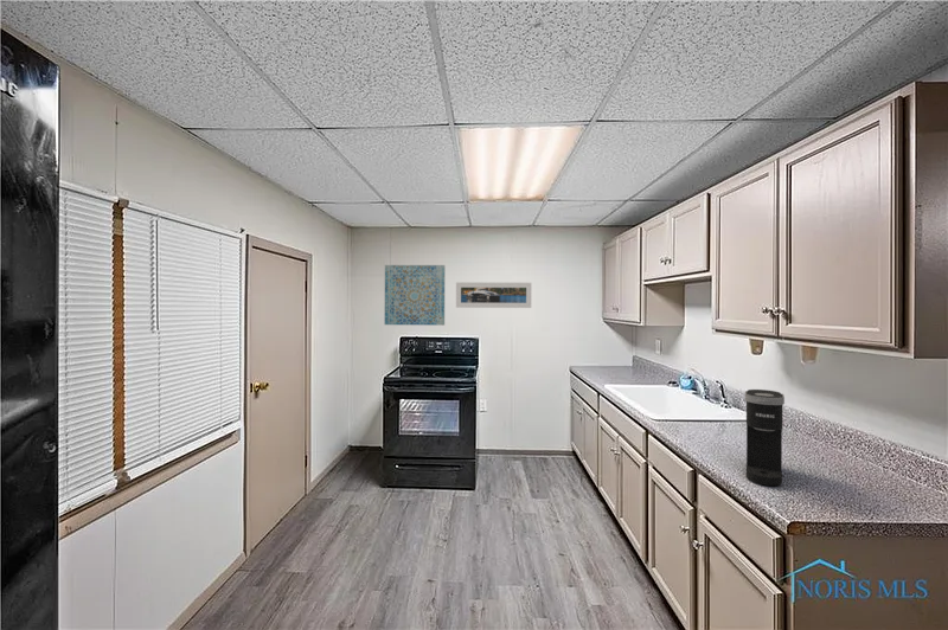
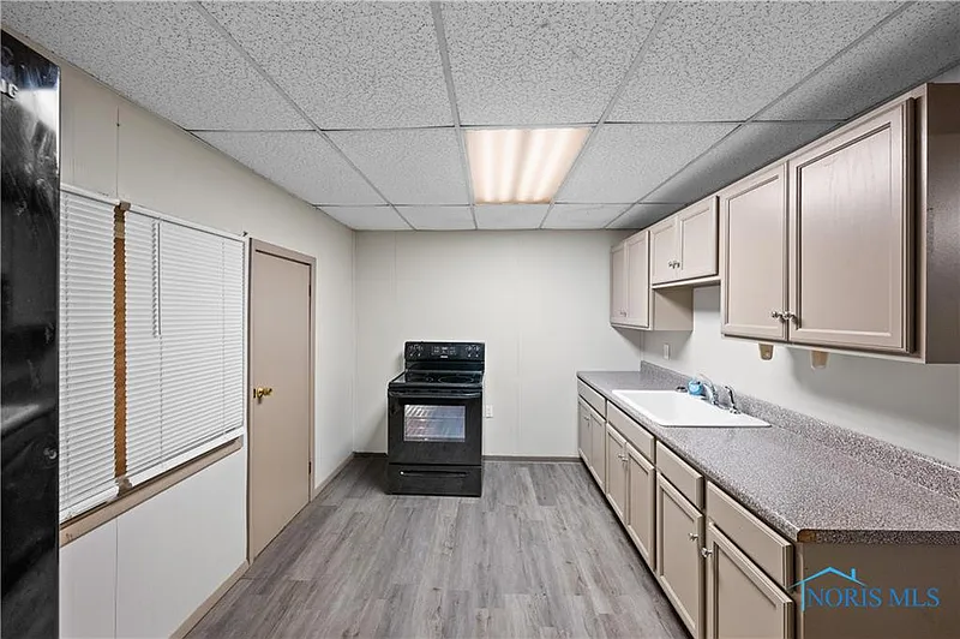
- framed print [455,282,532,309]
- wall art [384,264,446,327]
- coffee maker [744,388,786,487]
